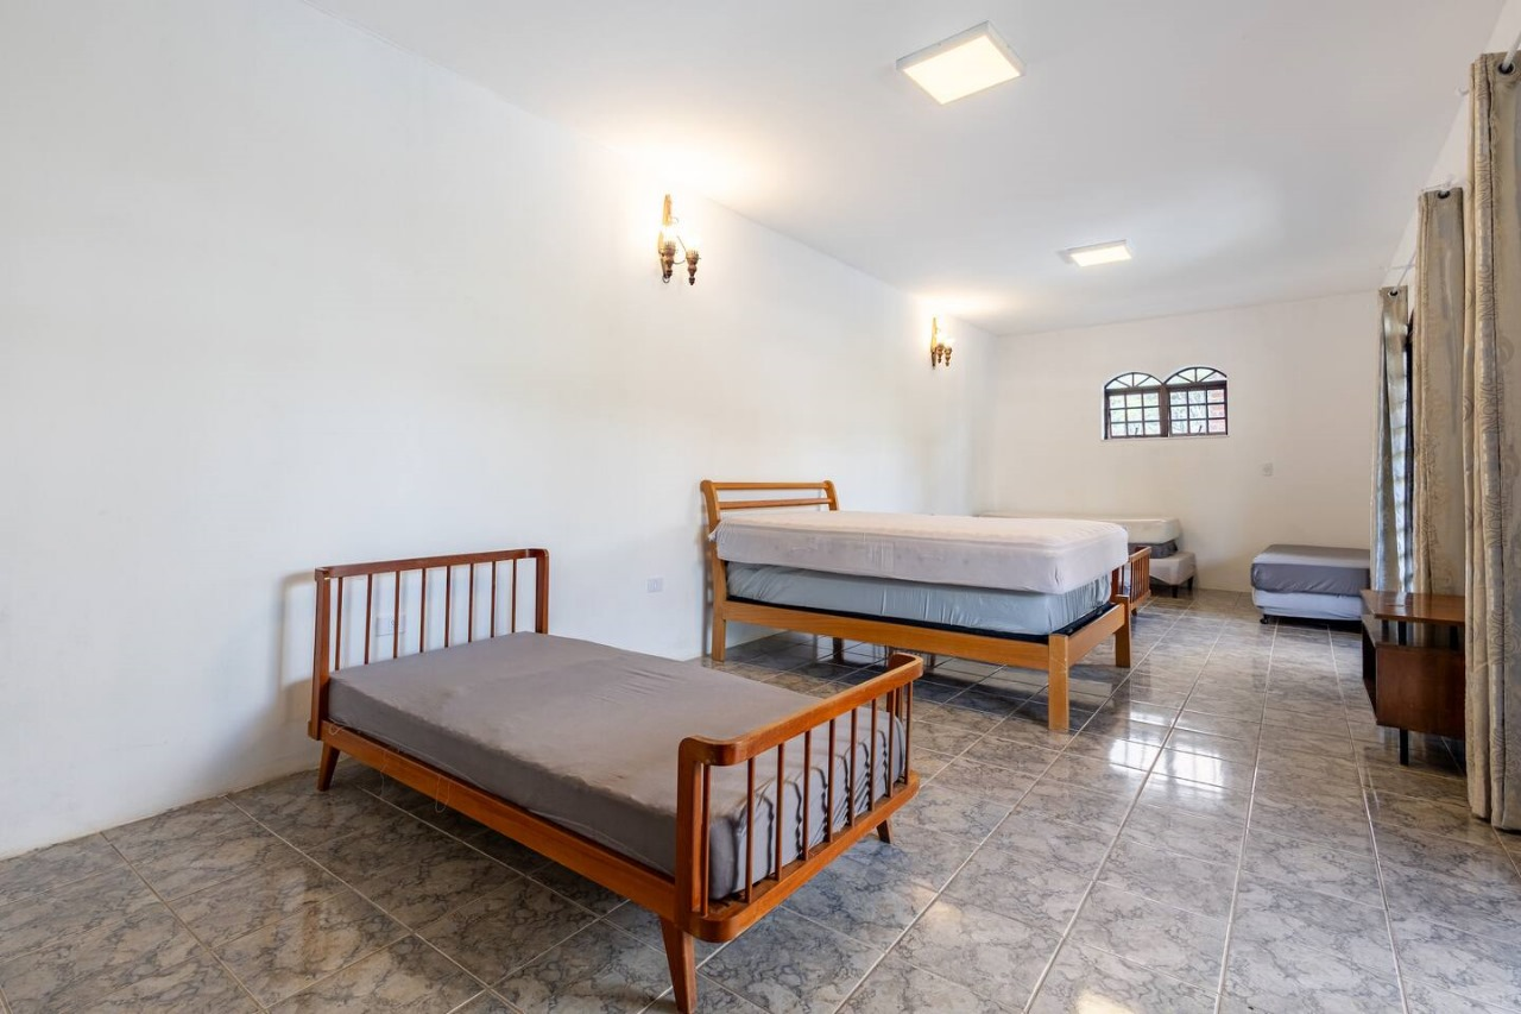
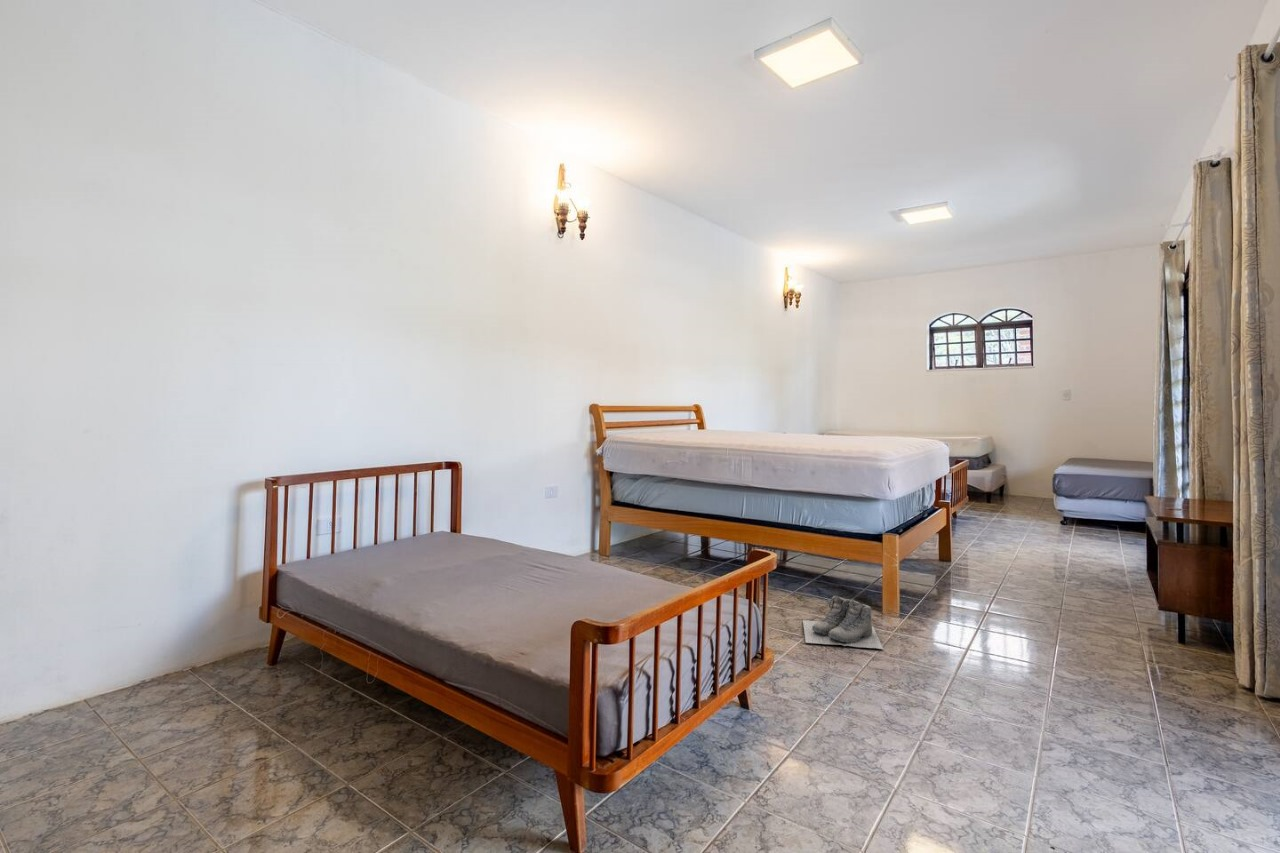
+ boots [802,595,884,650]
